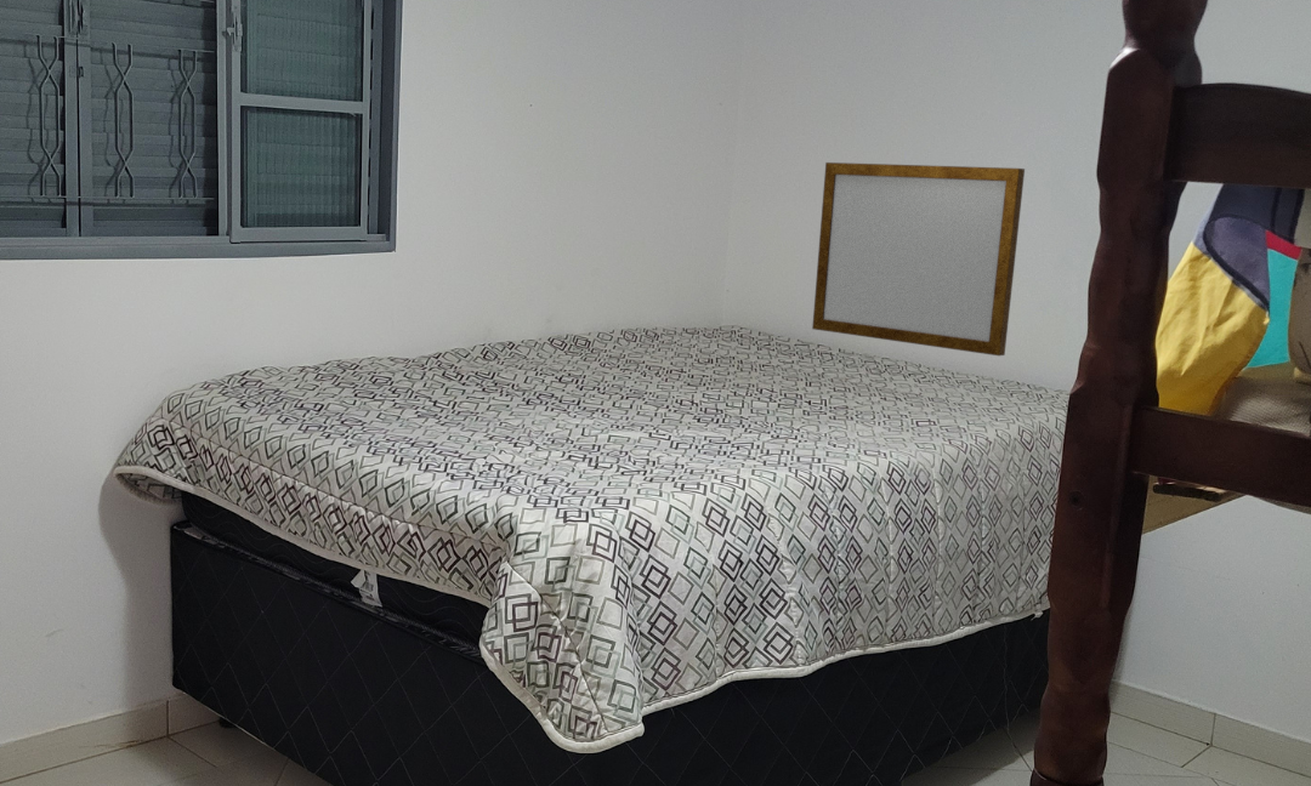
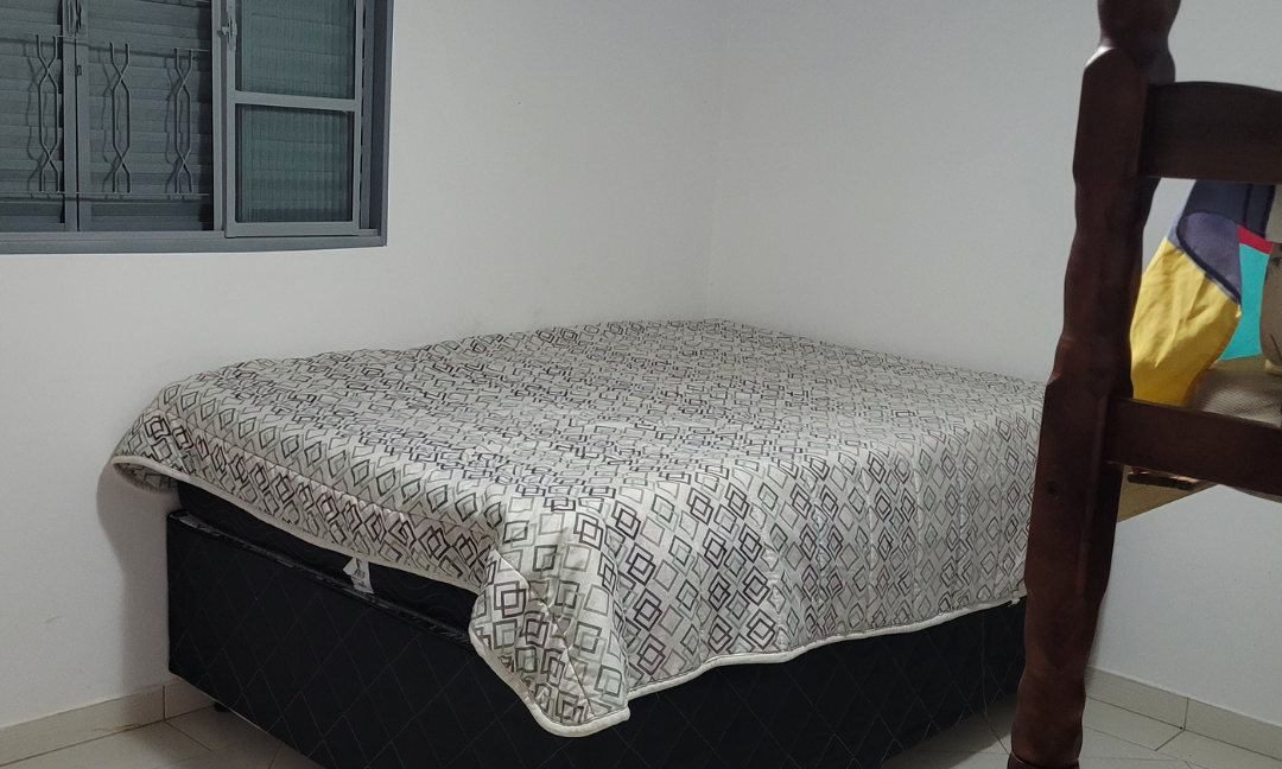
- writing board [811,161,1026,357]
